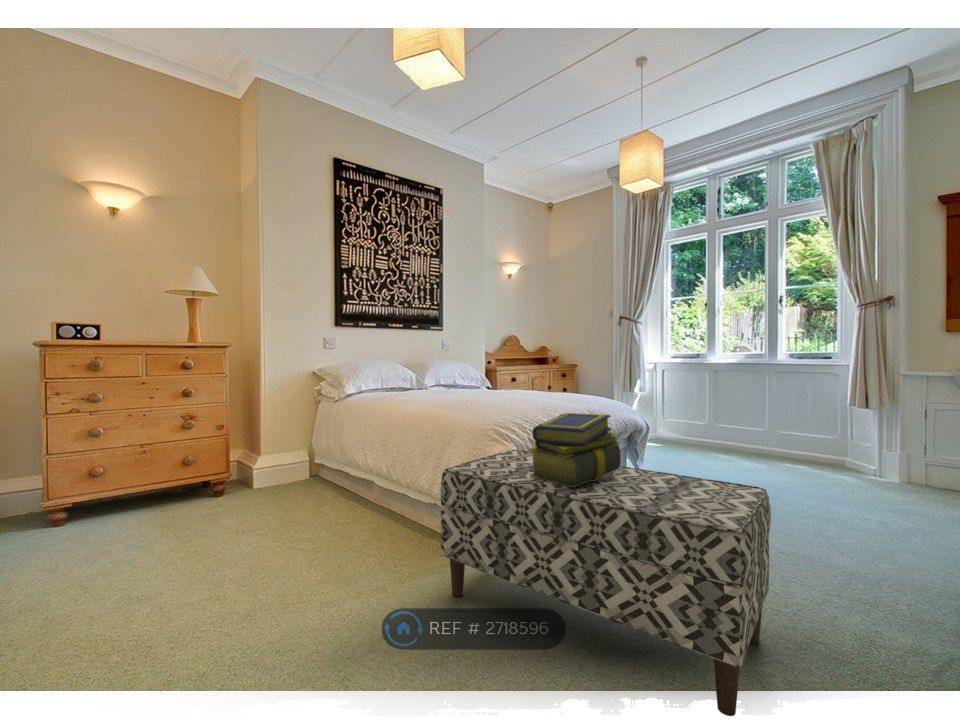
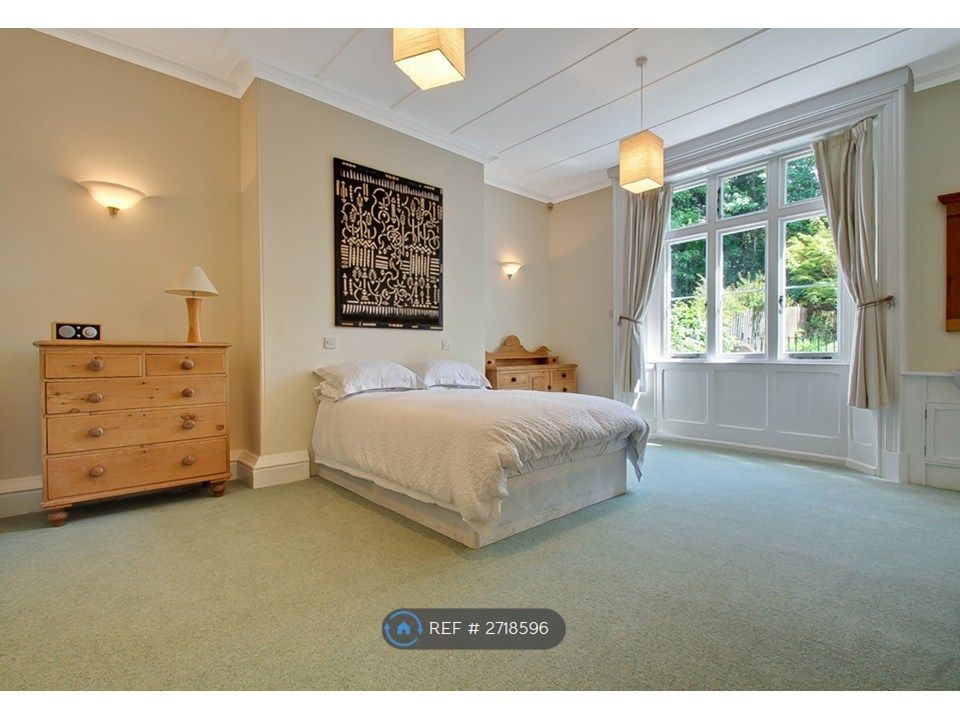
- stack of books [528,412,622,487]
- bench [440,449,772,717]
